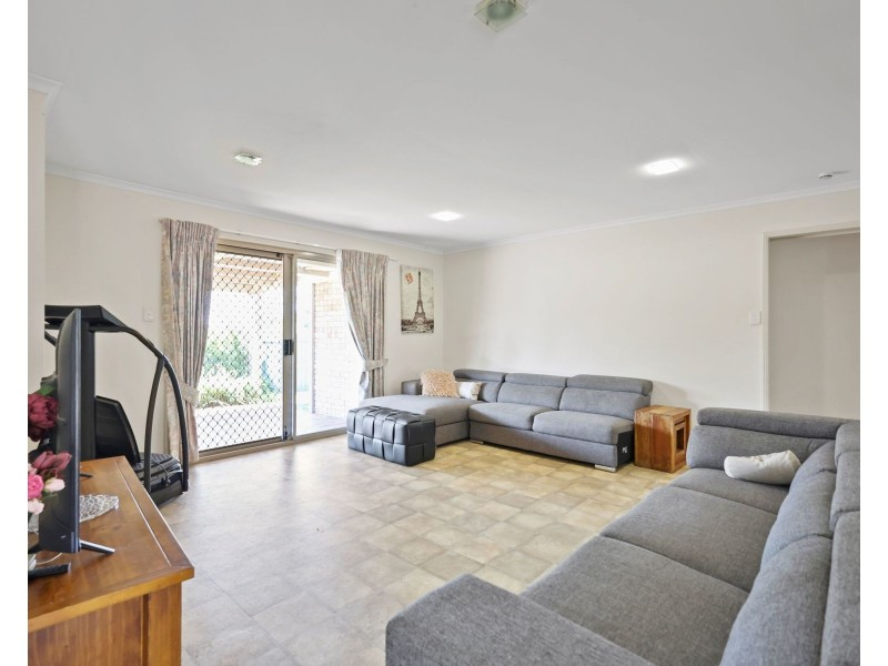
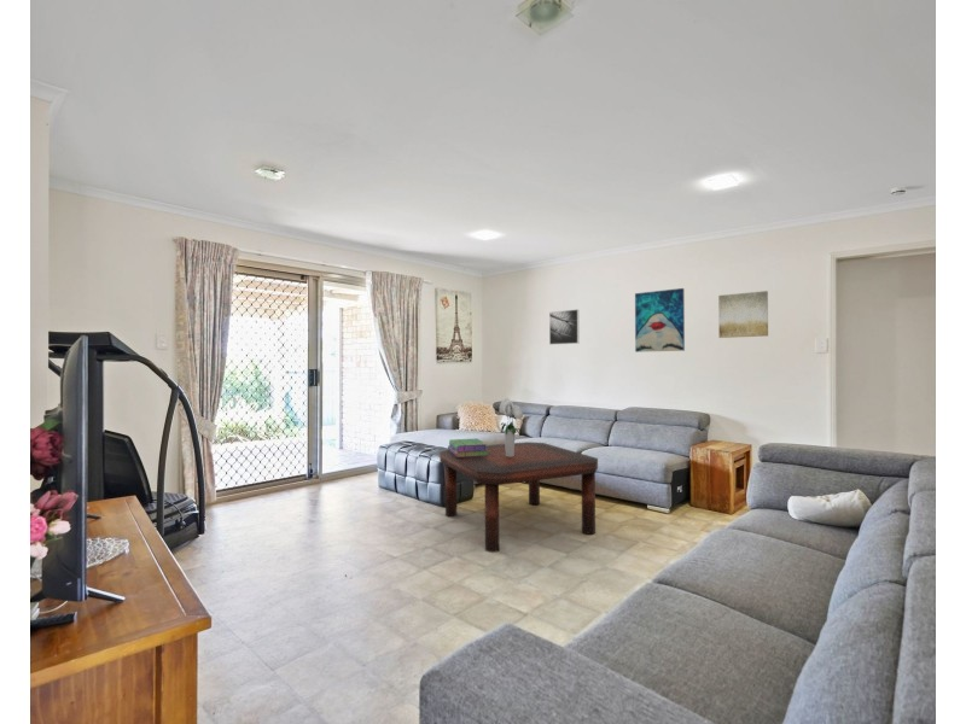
+ bouquet [499,397,524,457]
+ coffee table [438,440,599,554]
+ wall art [634,287,686,354]
+ stack of books [447,437,489,457]
+ wall art [717,290,769,339]
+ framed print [548,308,581,345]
